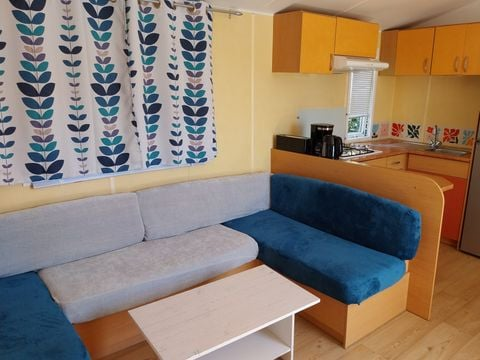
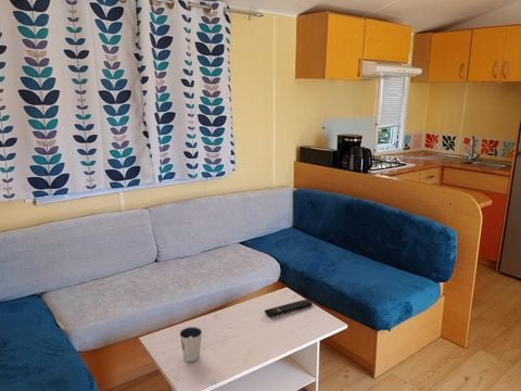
+ dixie cup [178,326,203,363]
+ remote control [264,299,314,318]
